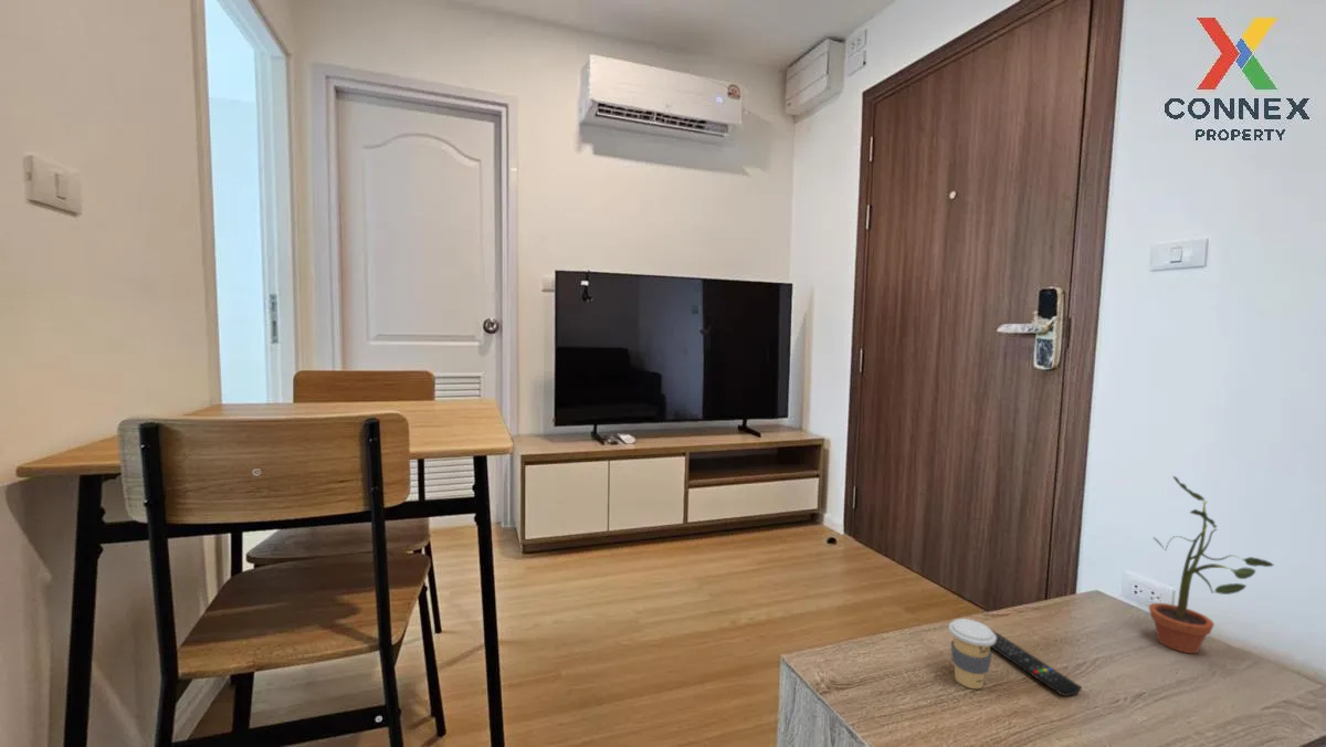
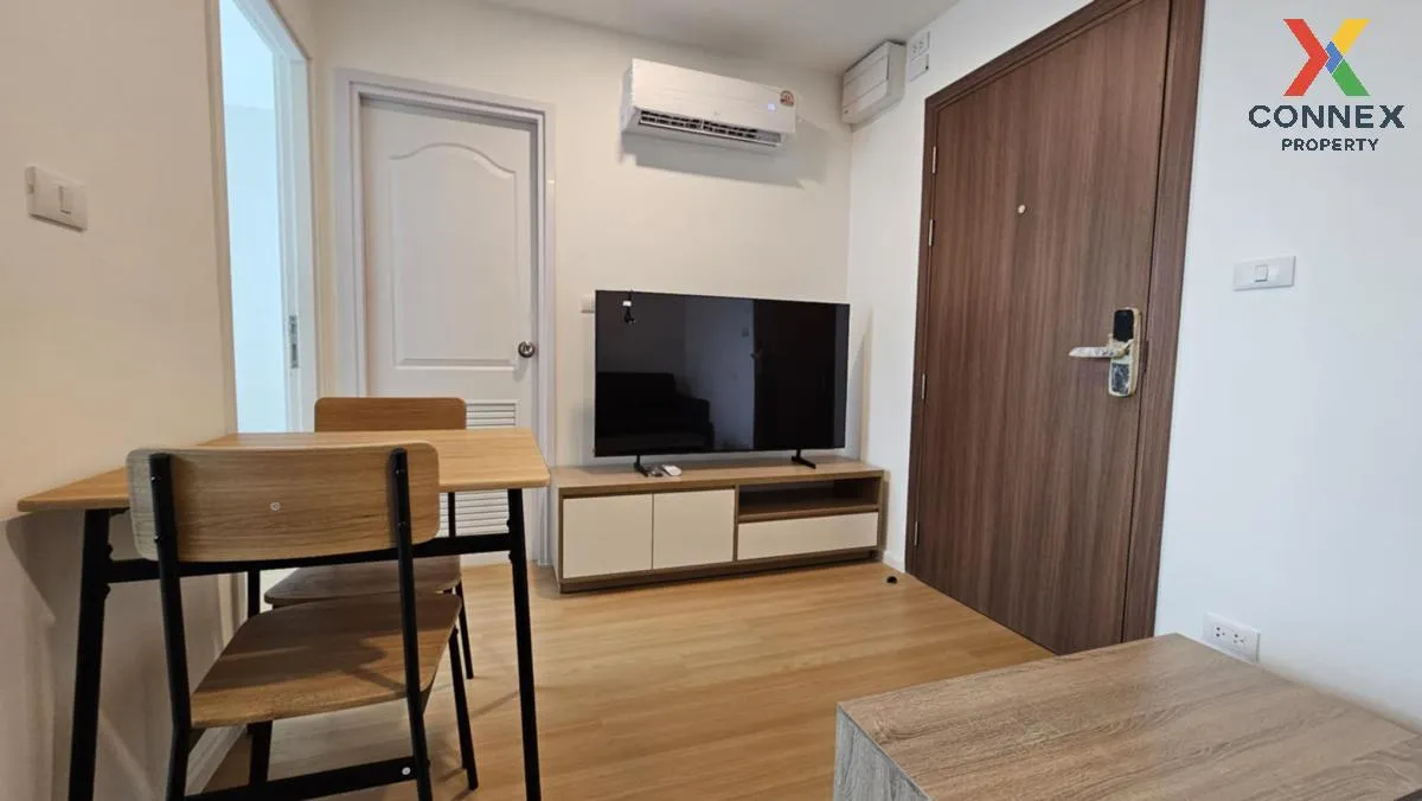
- coffee cup [948,618,997,690]
- potted plant [1148,475,1275,654]
- remote control [982,622,1083,697]
